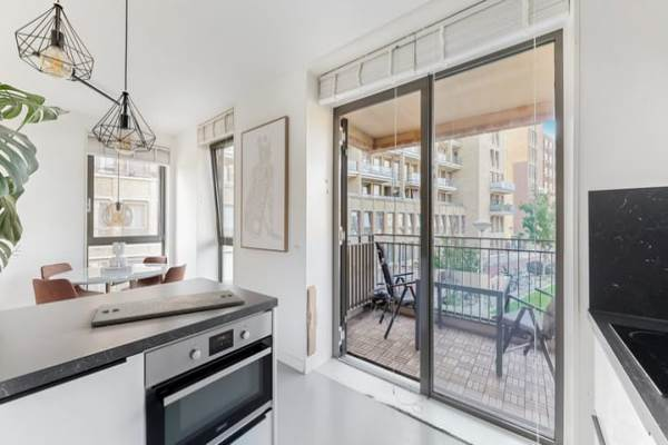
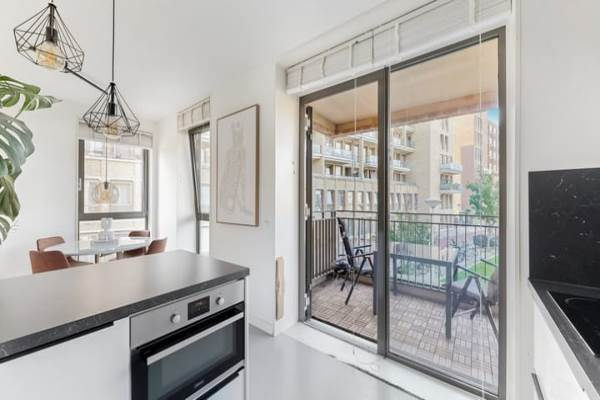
- cutting board [90,289,246,327]
